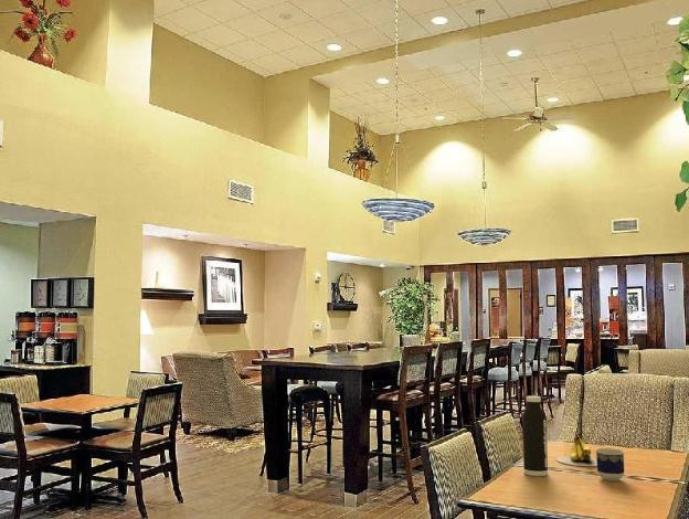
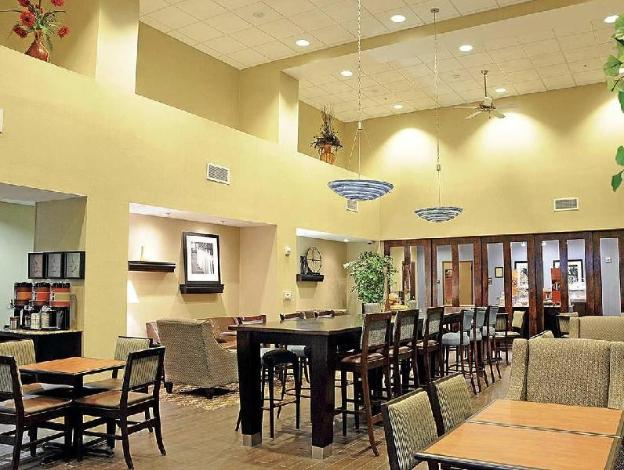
- water bottle [521,395,549,477]
- banana [555,434,597,467]
- cup [594,447,625,483]
